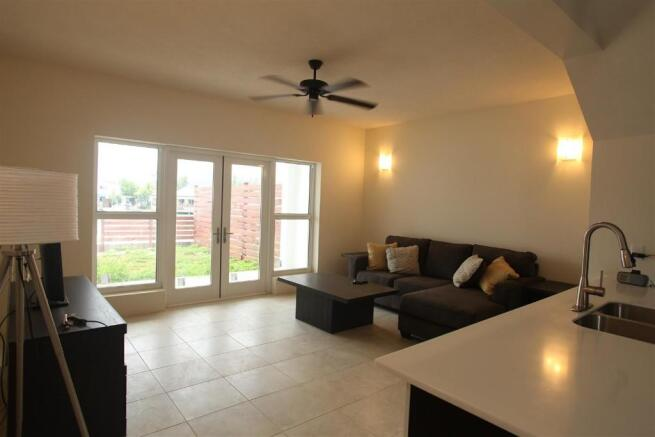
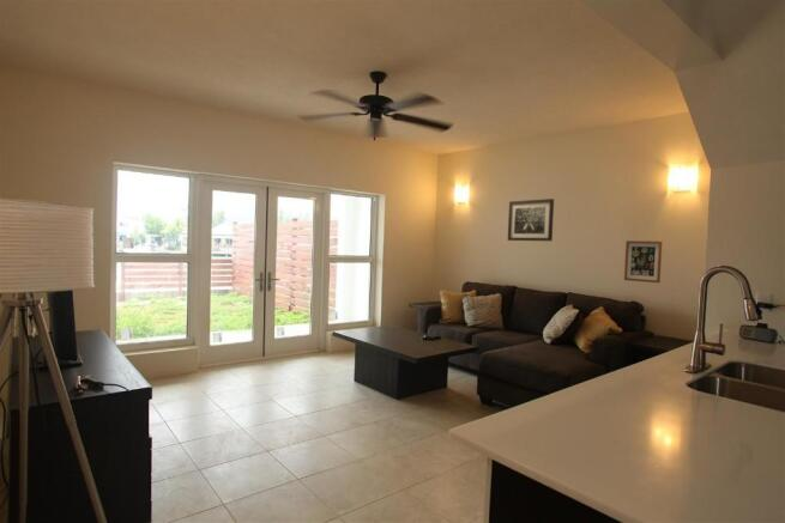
+ wall art [623,239,663,284]
+ wall art [507,197,555,242]
